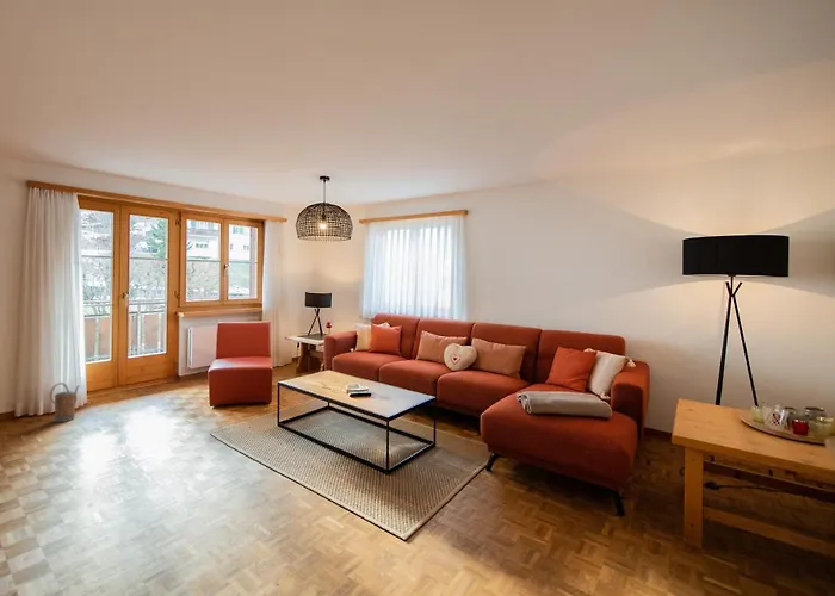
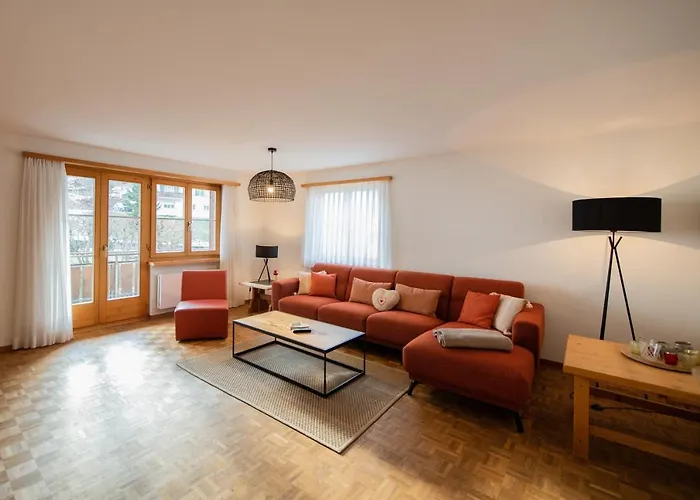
- watering can [49,381,81,423]
